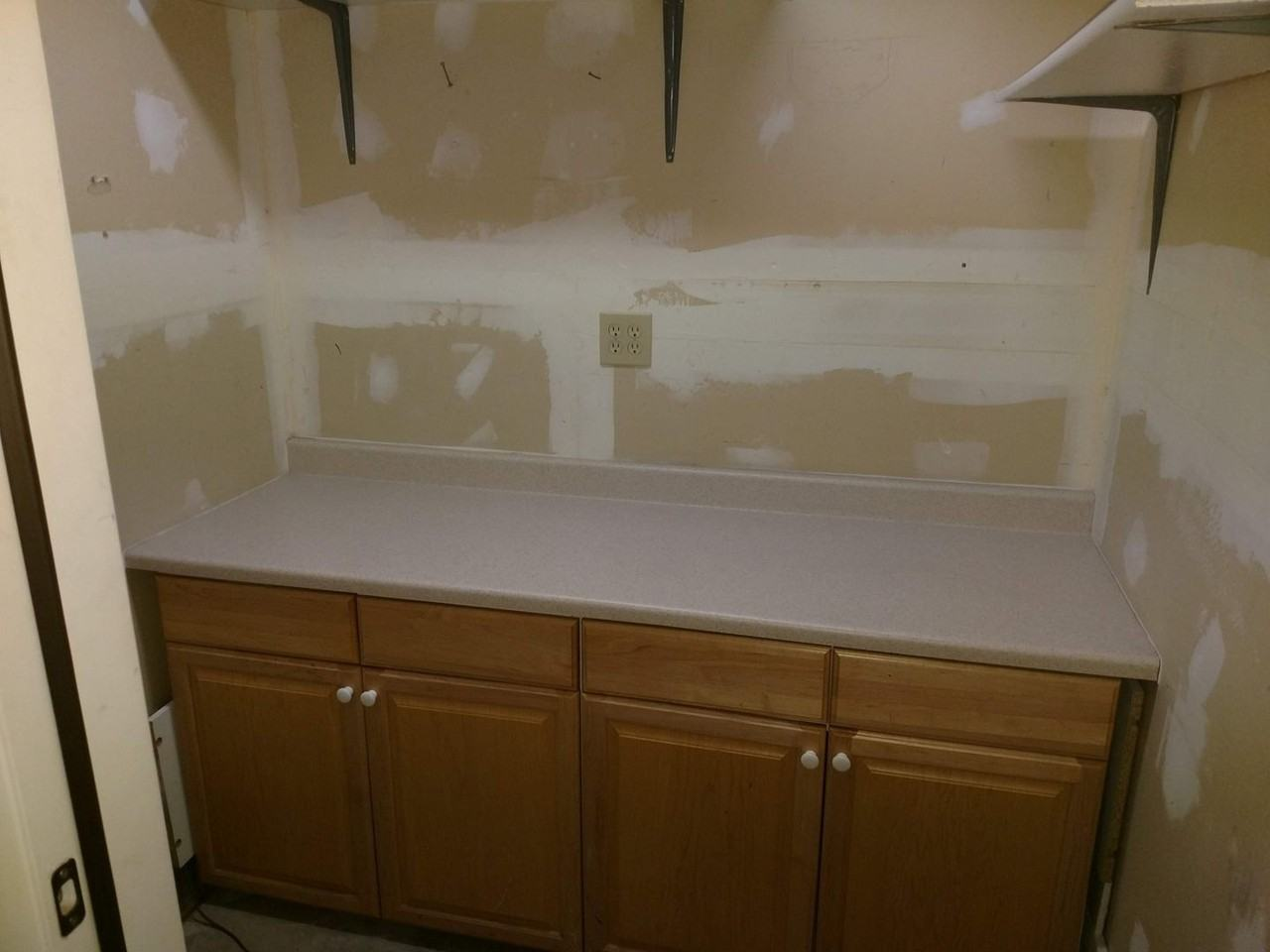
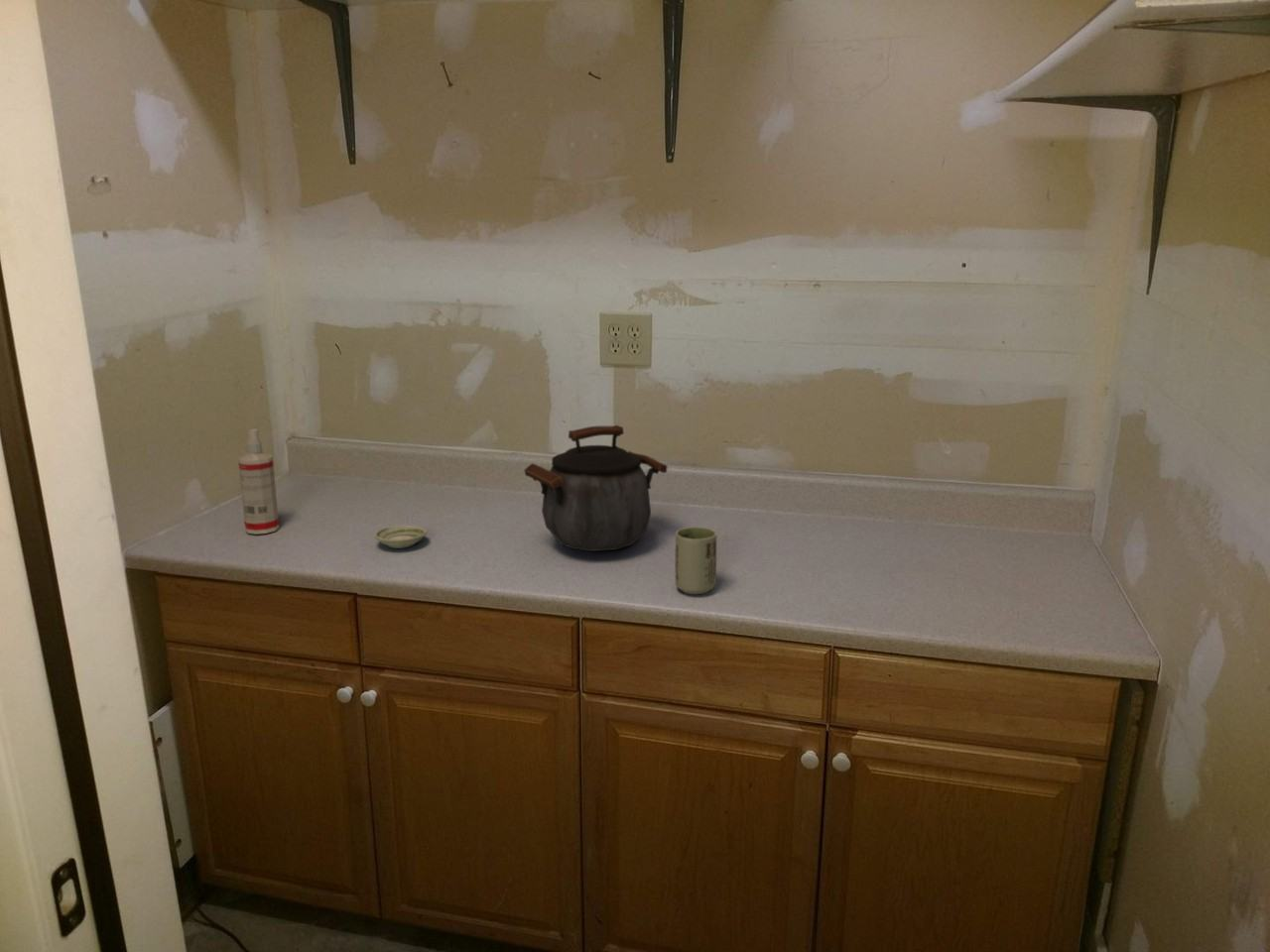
+ saucer [373,525,428,549]
+ kettle [523,424,669,552]
+ spray bottle [237,428,280,535]
+ cup [674,526,717,595]
